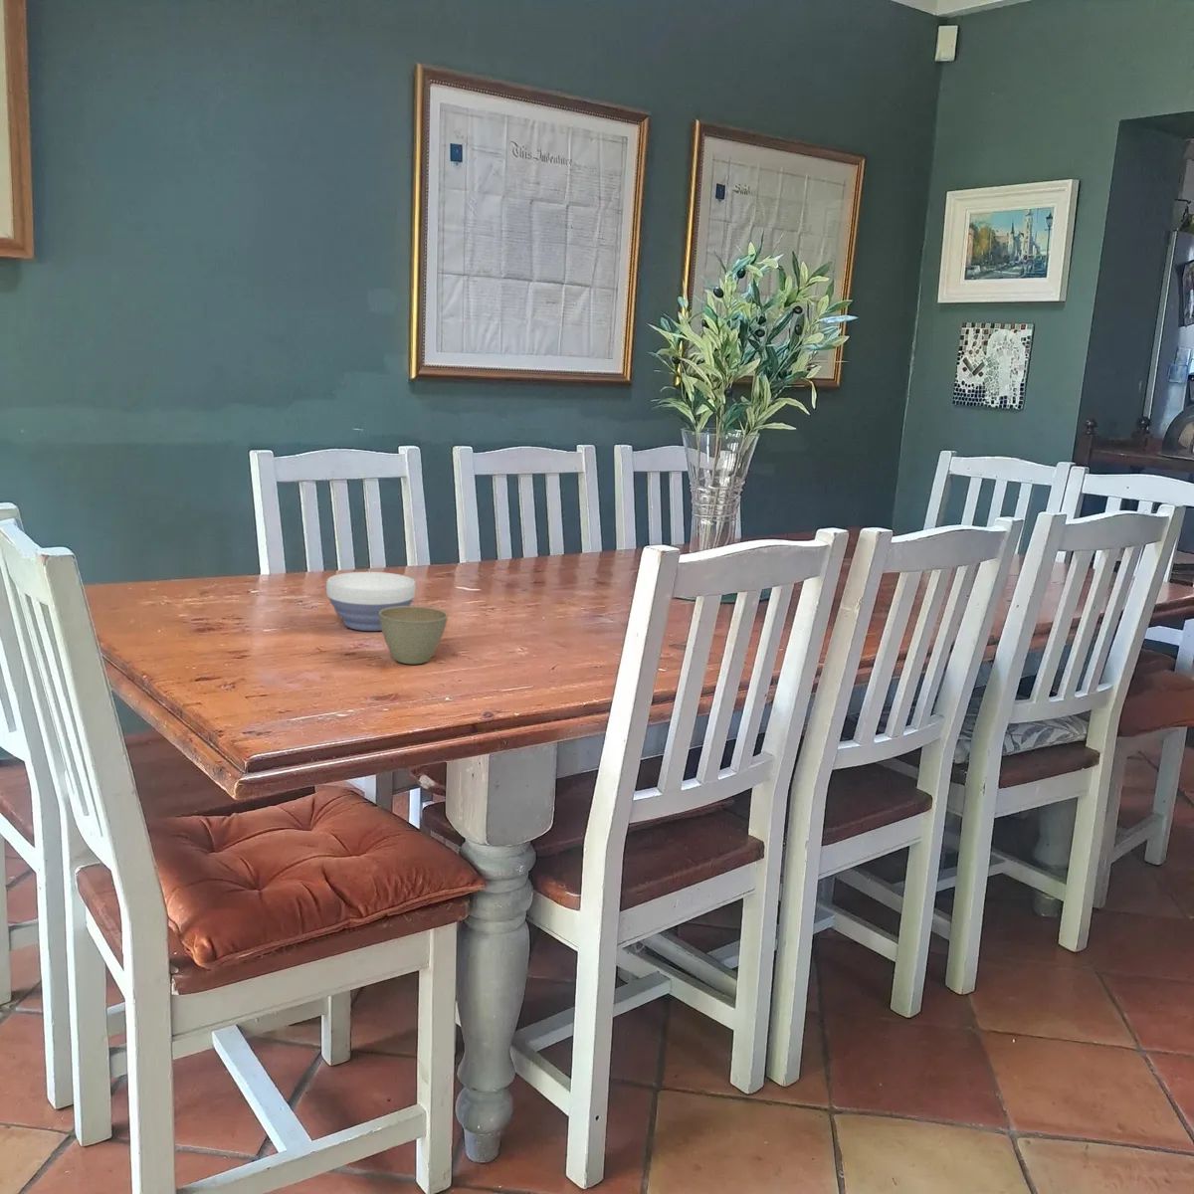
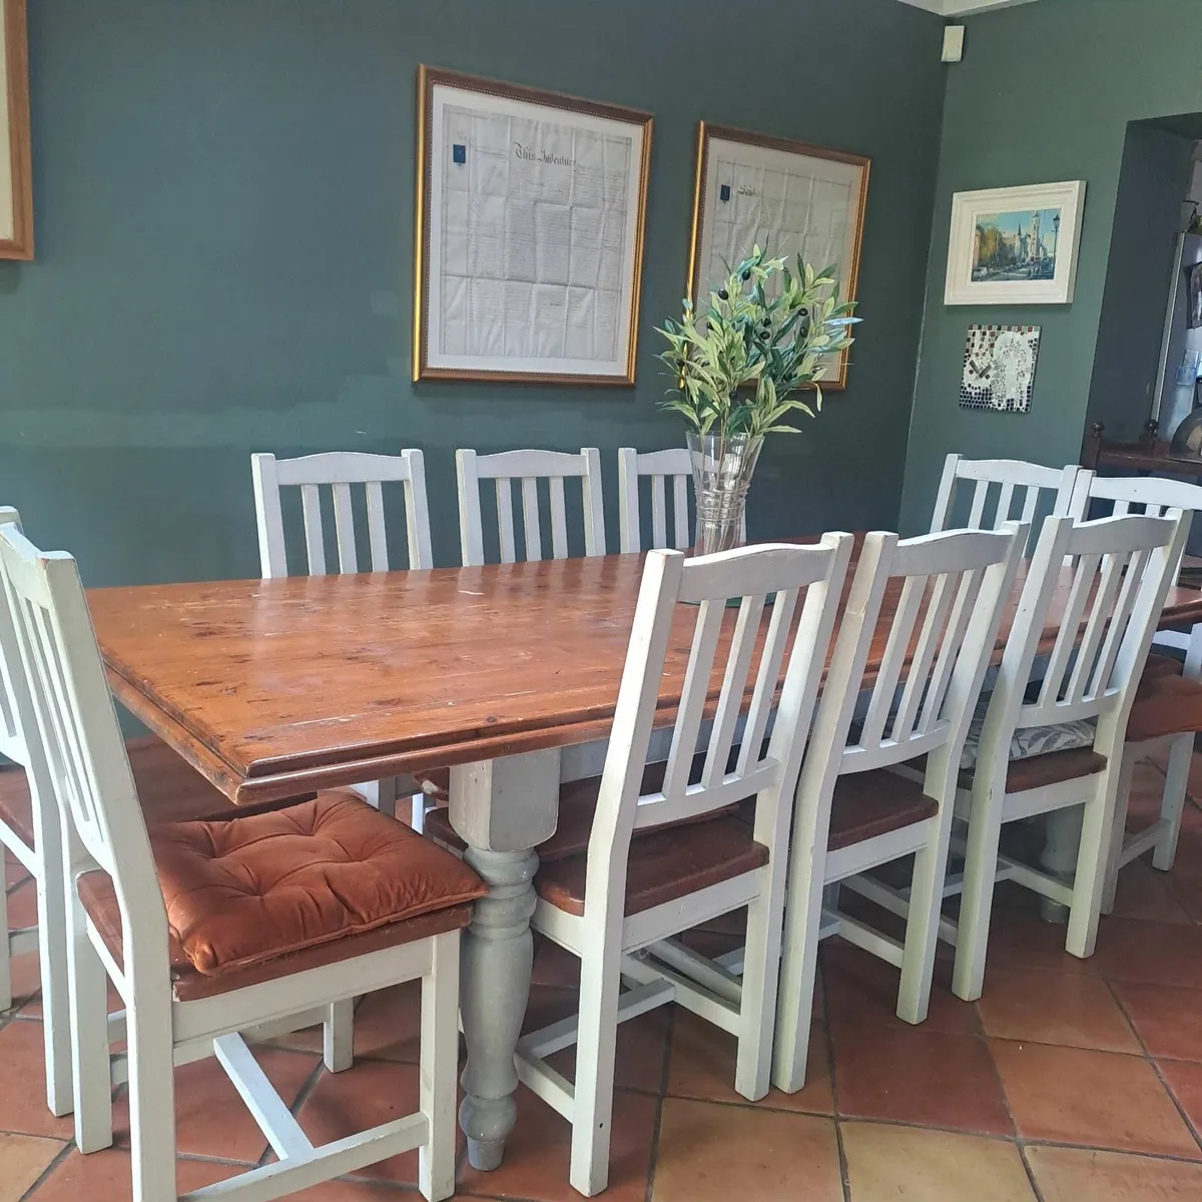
- flower pot [379,605,448,665]
- bowl [326,571,417,632]
